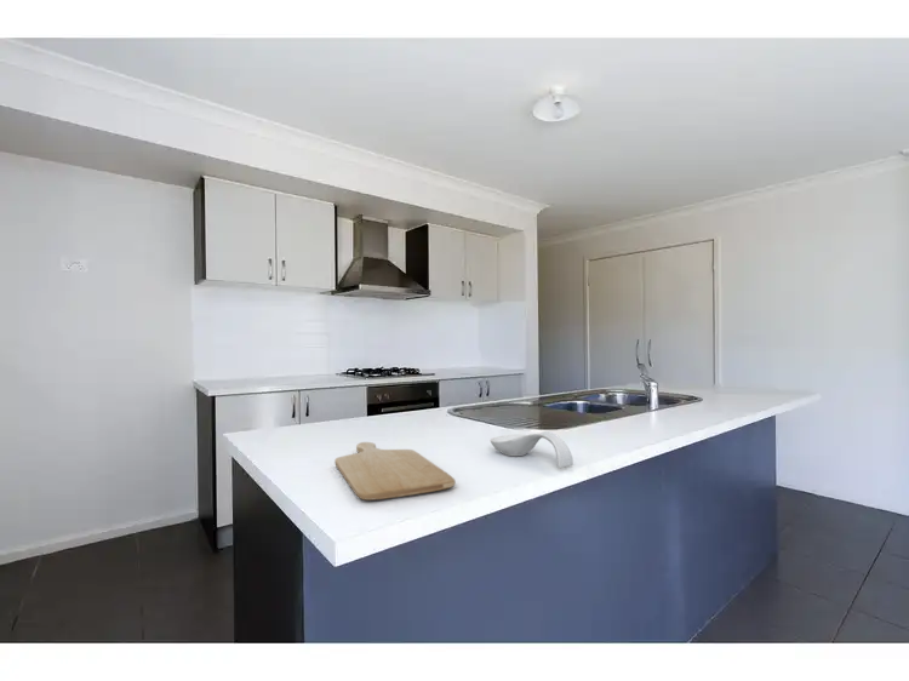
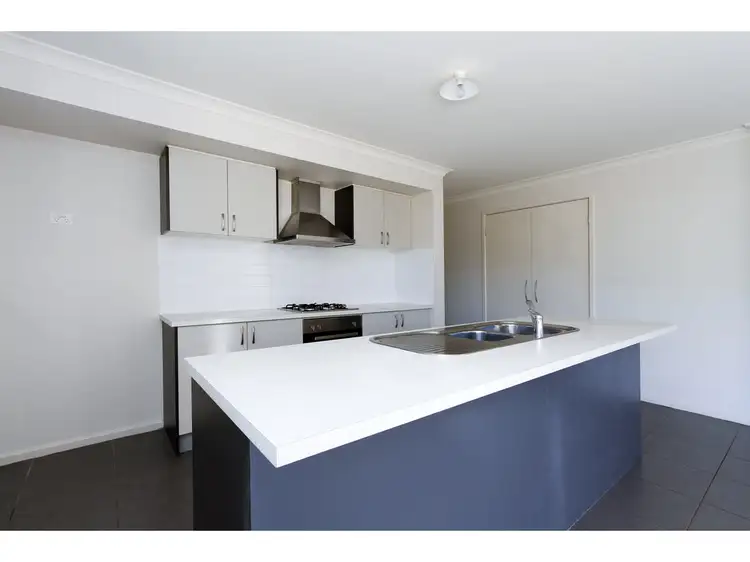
- spoon rest [490,430,574,470]
- chopping board [333,441,457,502]
